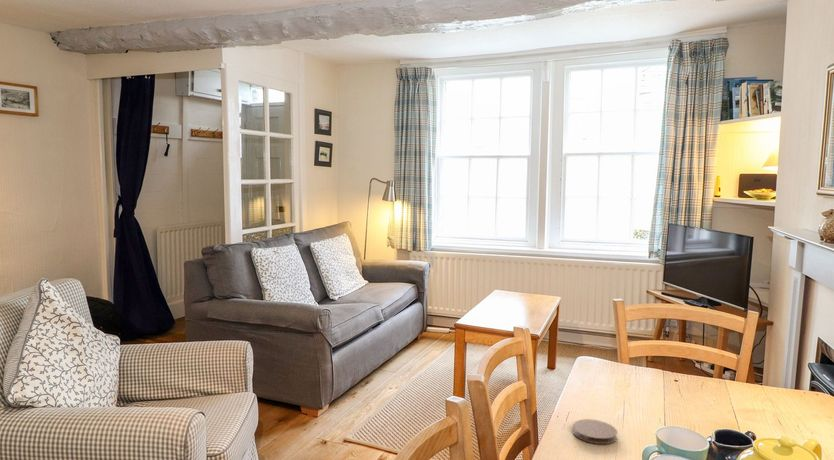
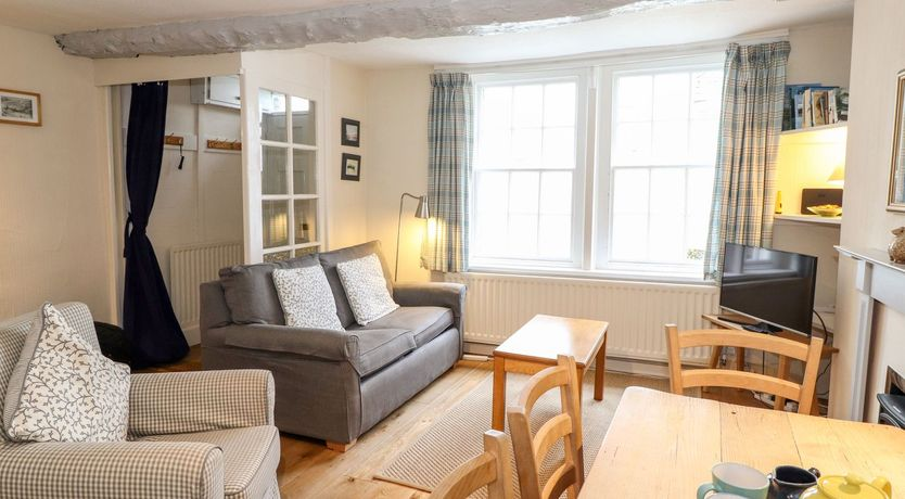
- coaster [572,418,618,445]
